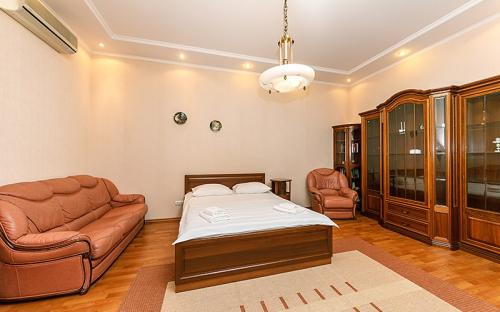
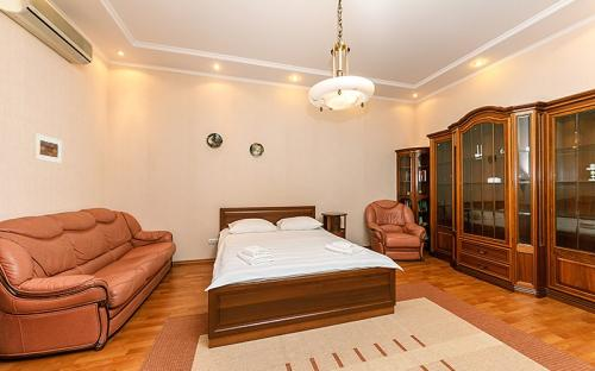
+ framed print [32,132,63,164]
